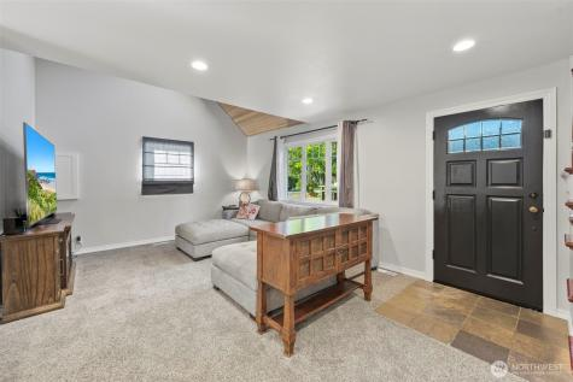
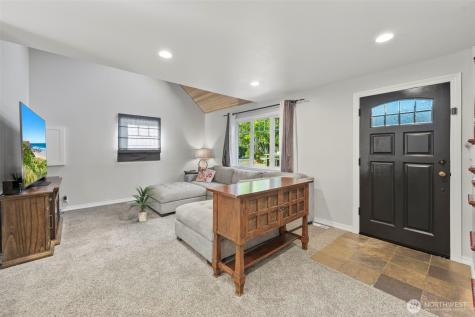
+ indoor plant [127,186,158,223]
